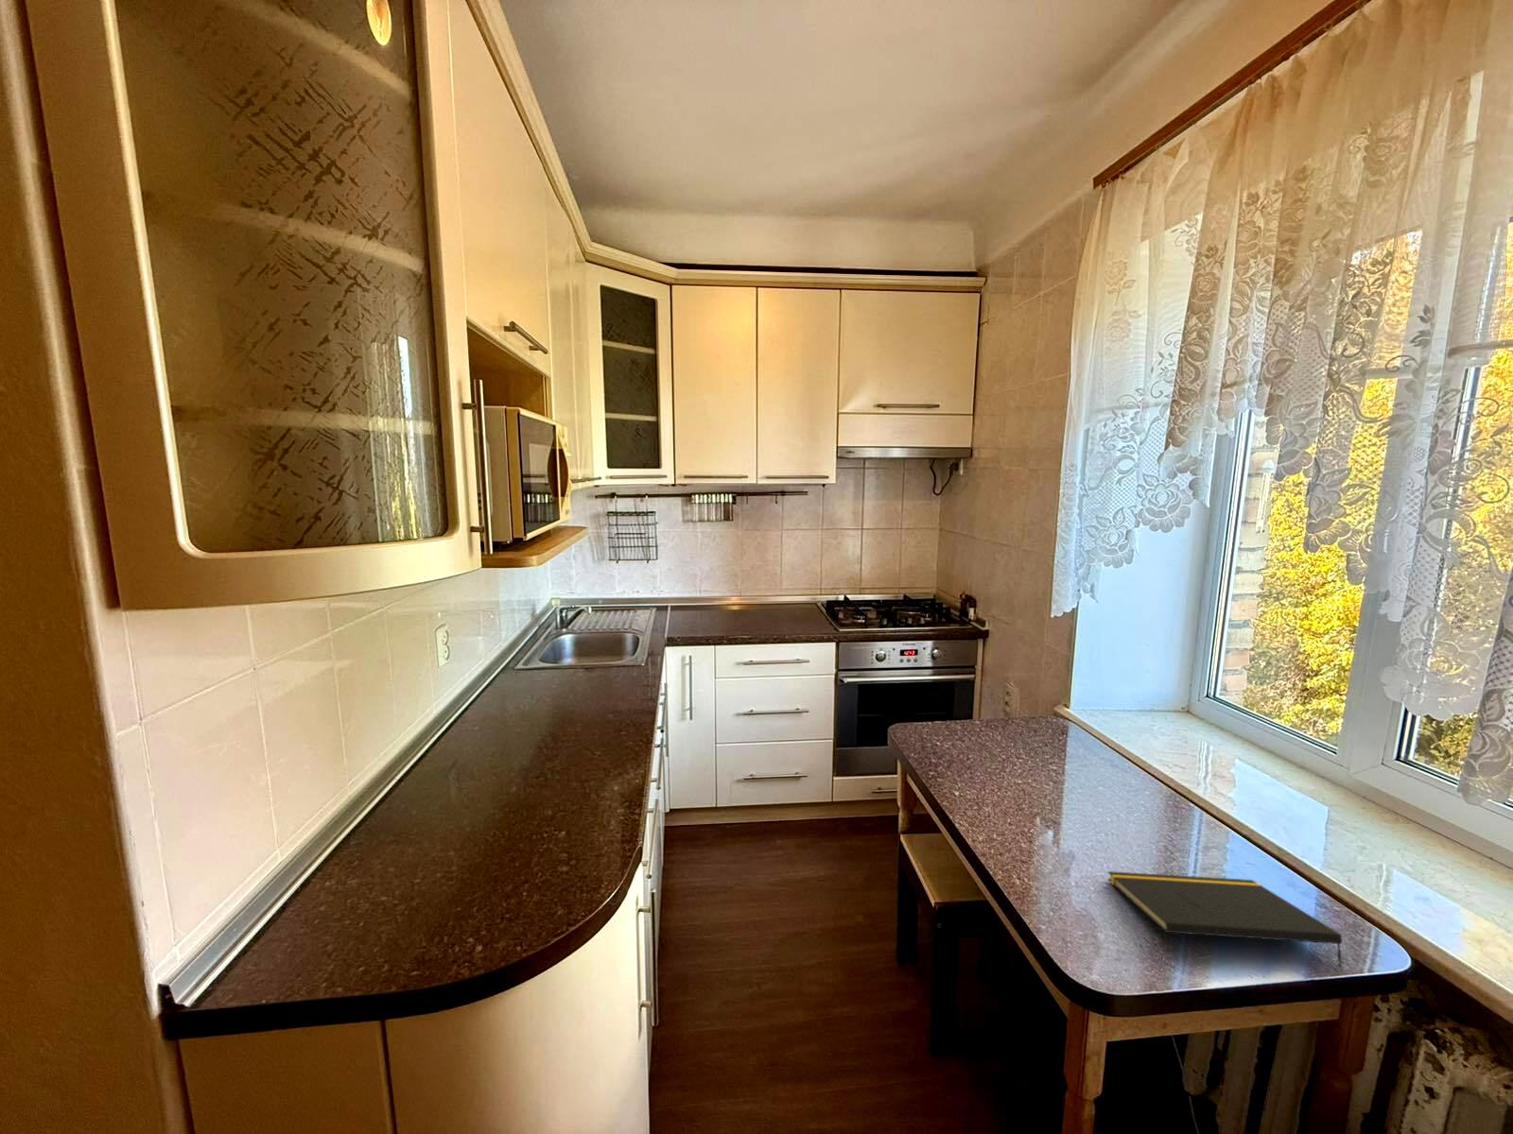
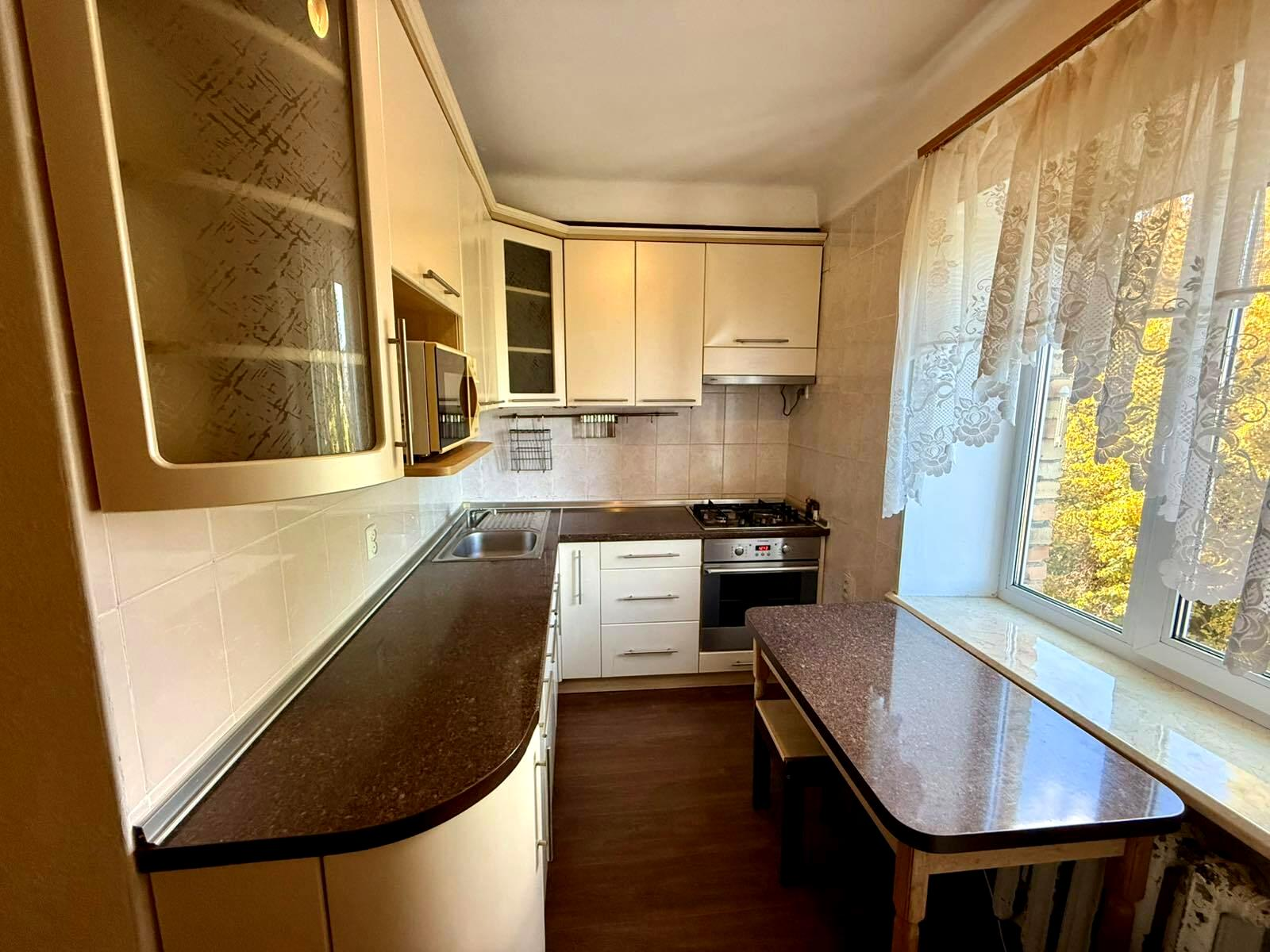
- notepad [1107,871,1343,965]
